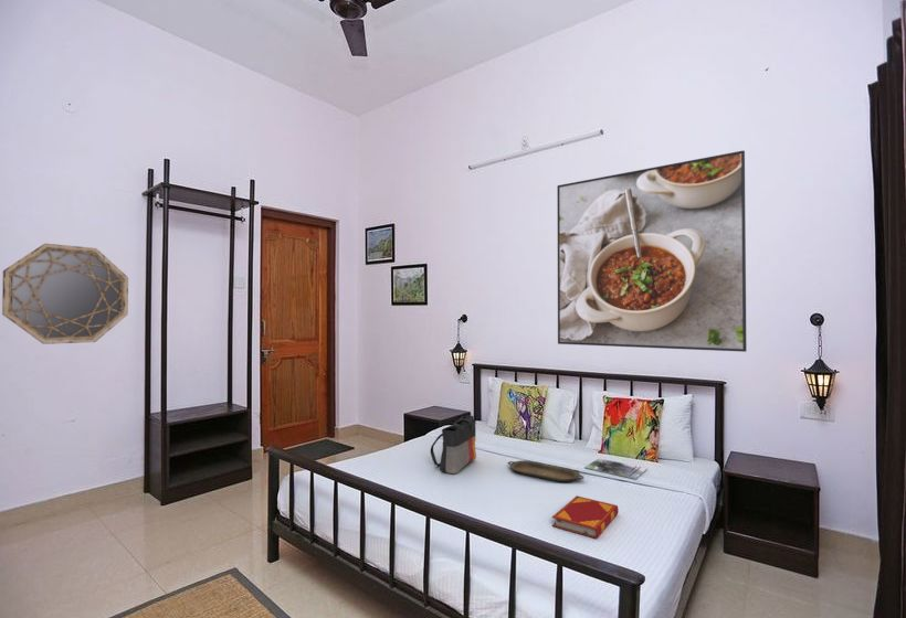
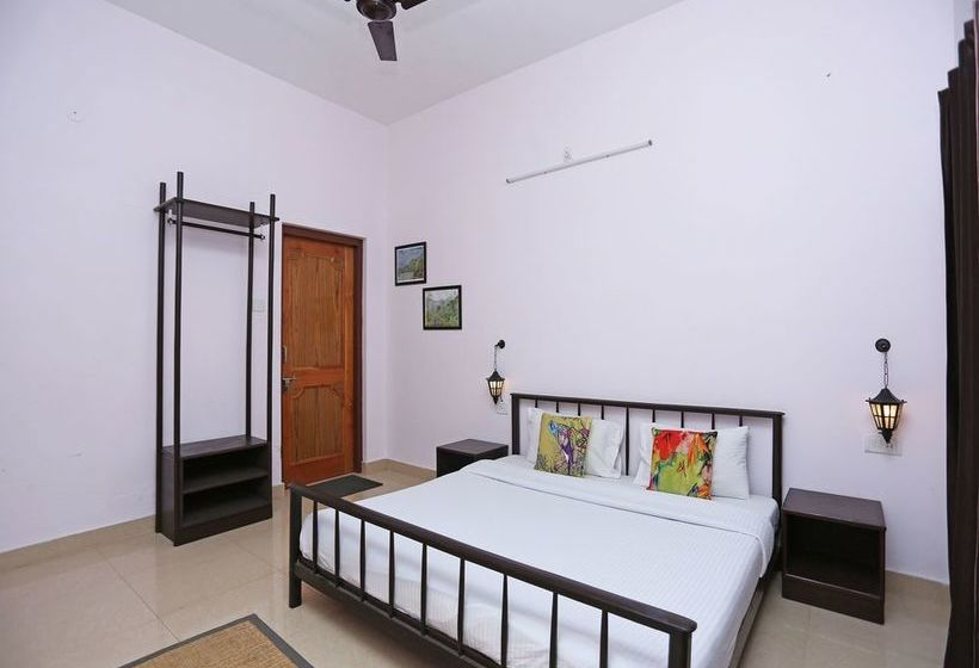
- tote bag [430,415,477,475]
- home mirror [1,243,129,345]
- serving tray [507,459,586,483]
- magazine [584,457,649,480]
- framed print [556,149,748,353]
- hardback book [551,494,620,540]
